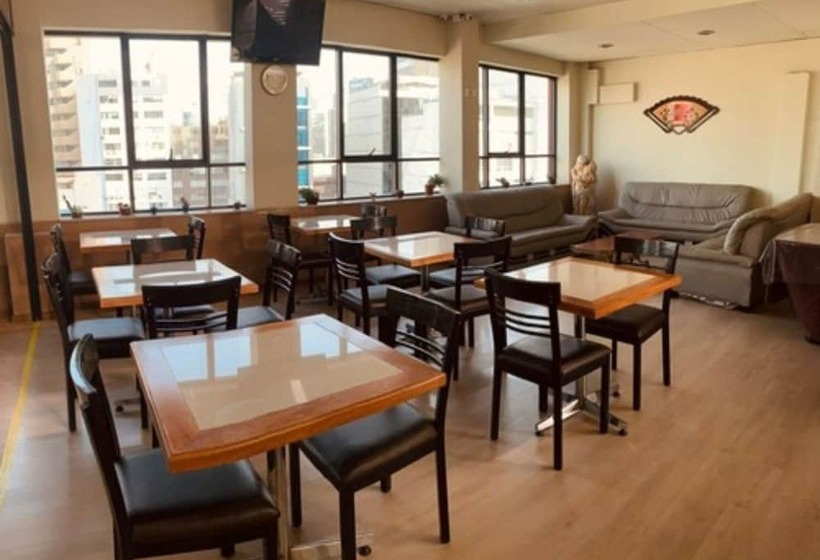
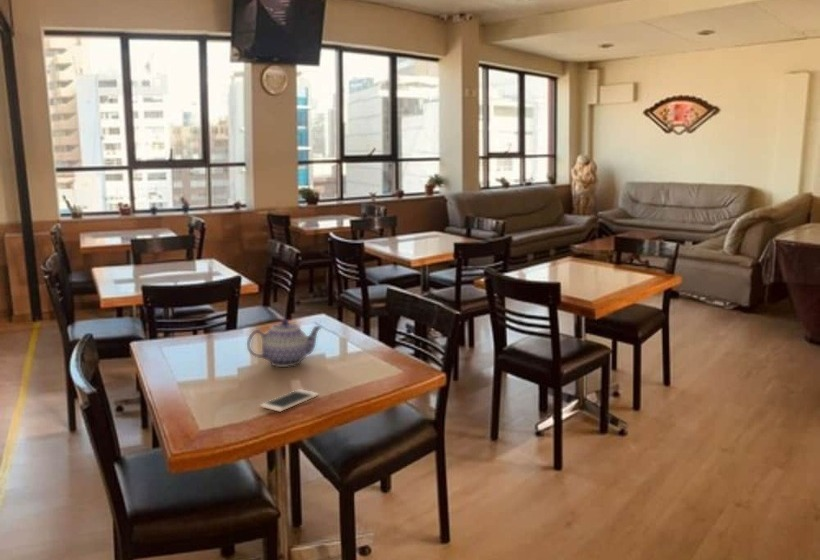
+ cell phone [259,388,320,413]
+ teapot [246,318,323,368]
